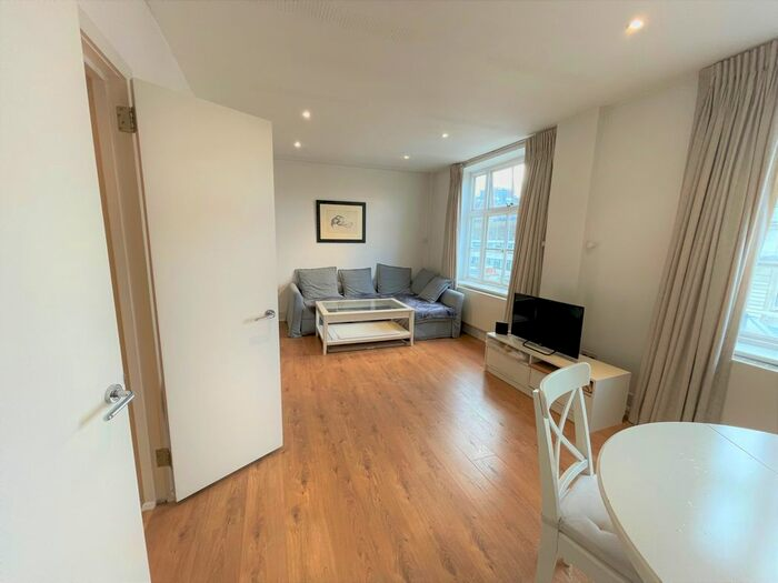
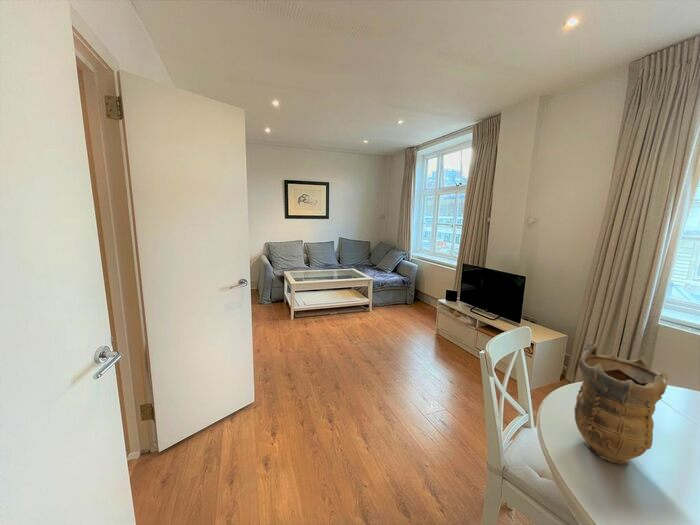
+ vase [573,341,669,465]
